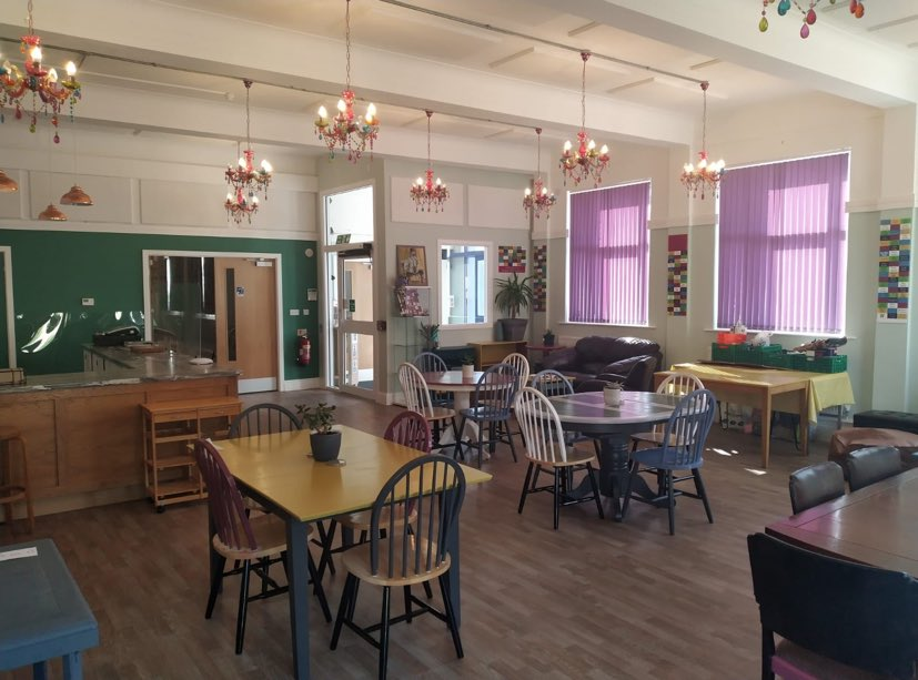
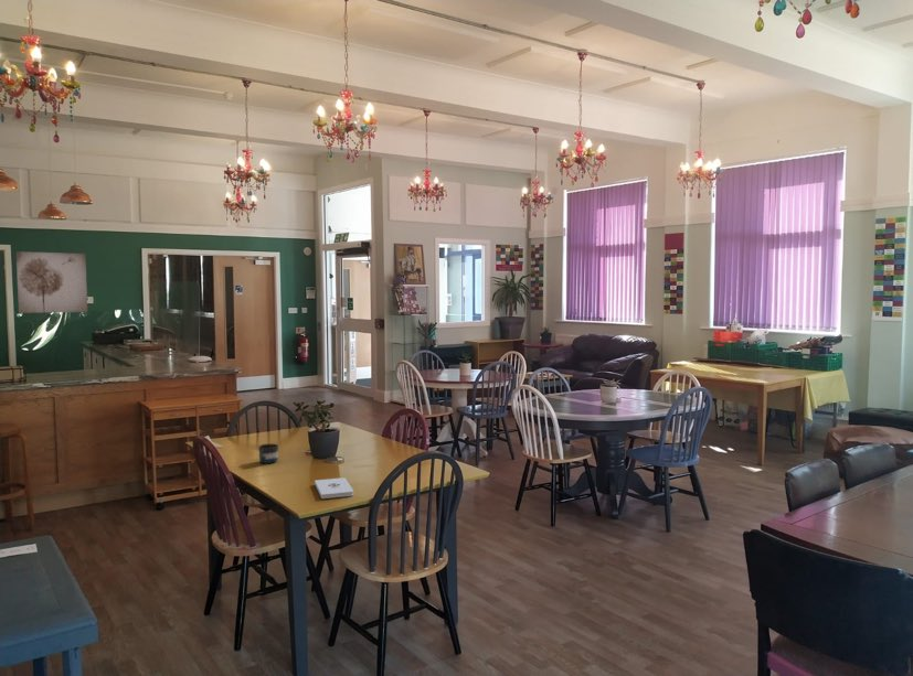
+ notepad [314,476,354,500]
+ mug [257,443,279,464]
+ wall art [15,250,88,314]
